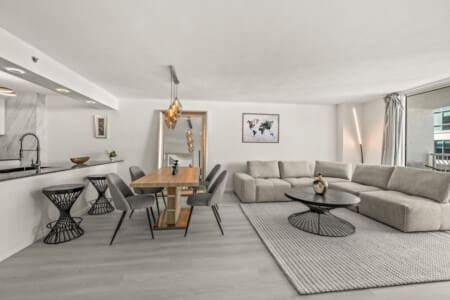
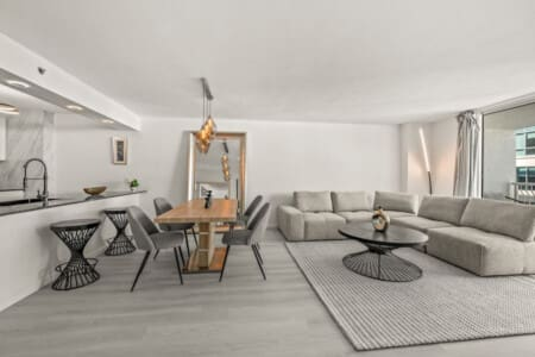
- wall art [241,112,281,144]
